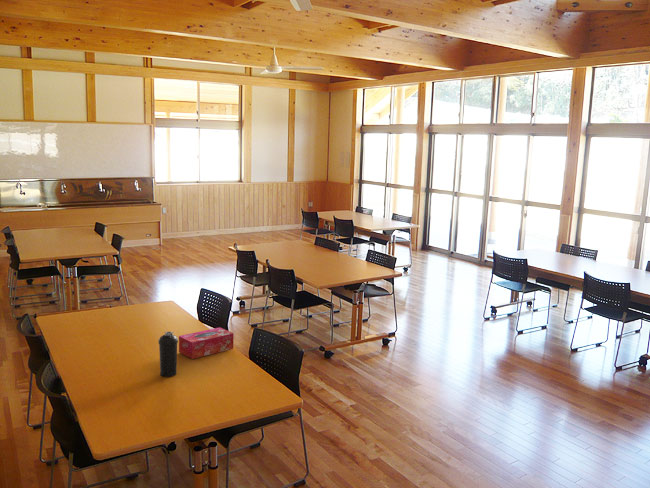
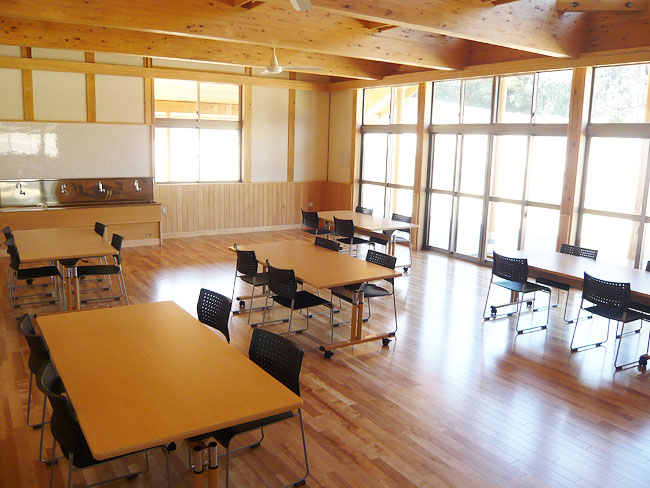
- water bottle [158,331,179,378]
- tissue box [178,326,235,360]
